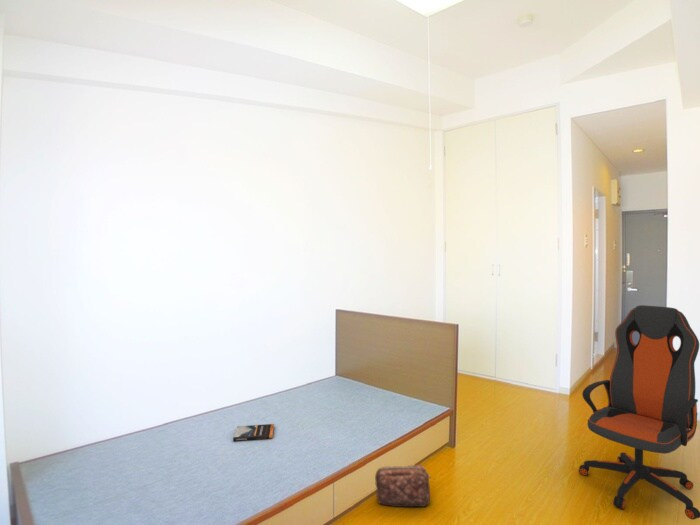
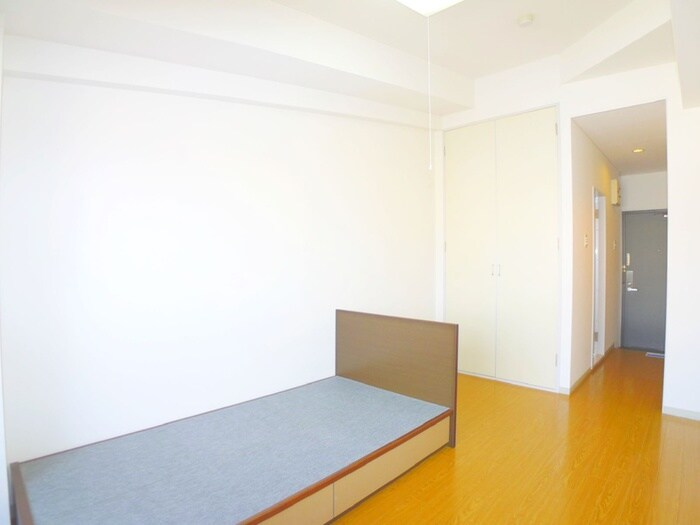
- book [232,423,275,442]
- cosmetic bag [374,464,432,509]
- office chair [578,304,700,521]
